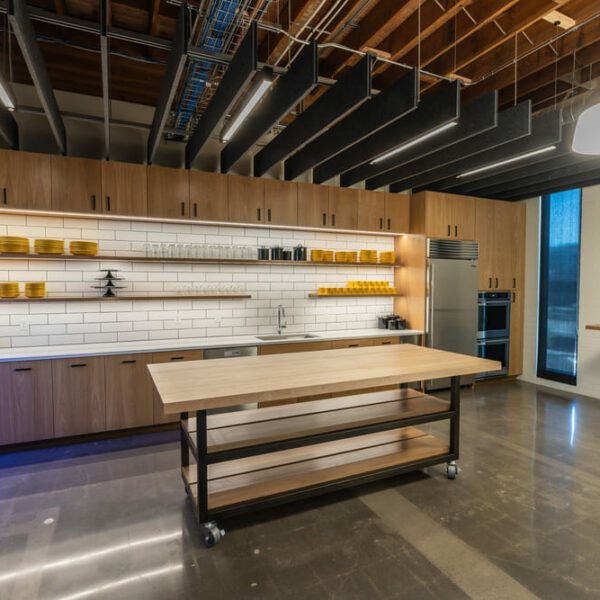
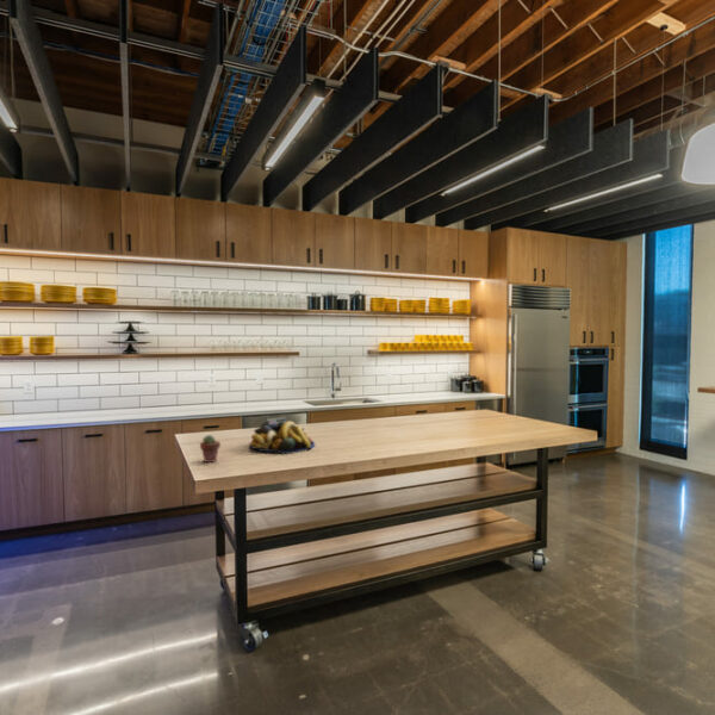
+ fruit bowl [248,419,316,455]
+ potted succulent [199,434,222,464]
